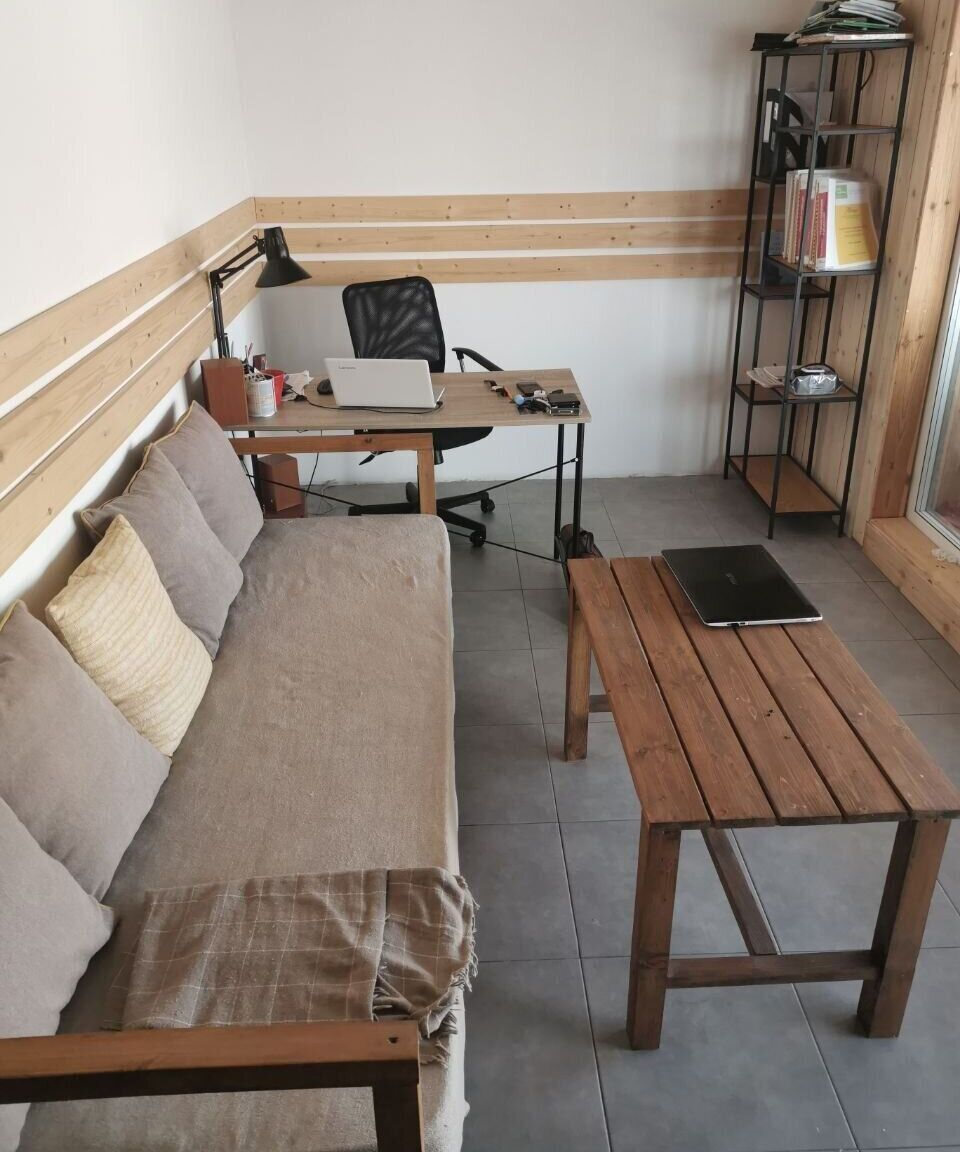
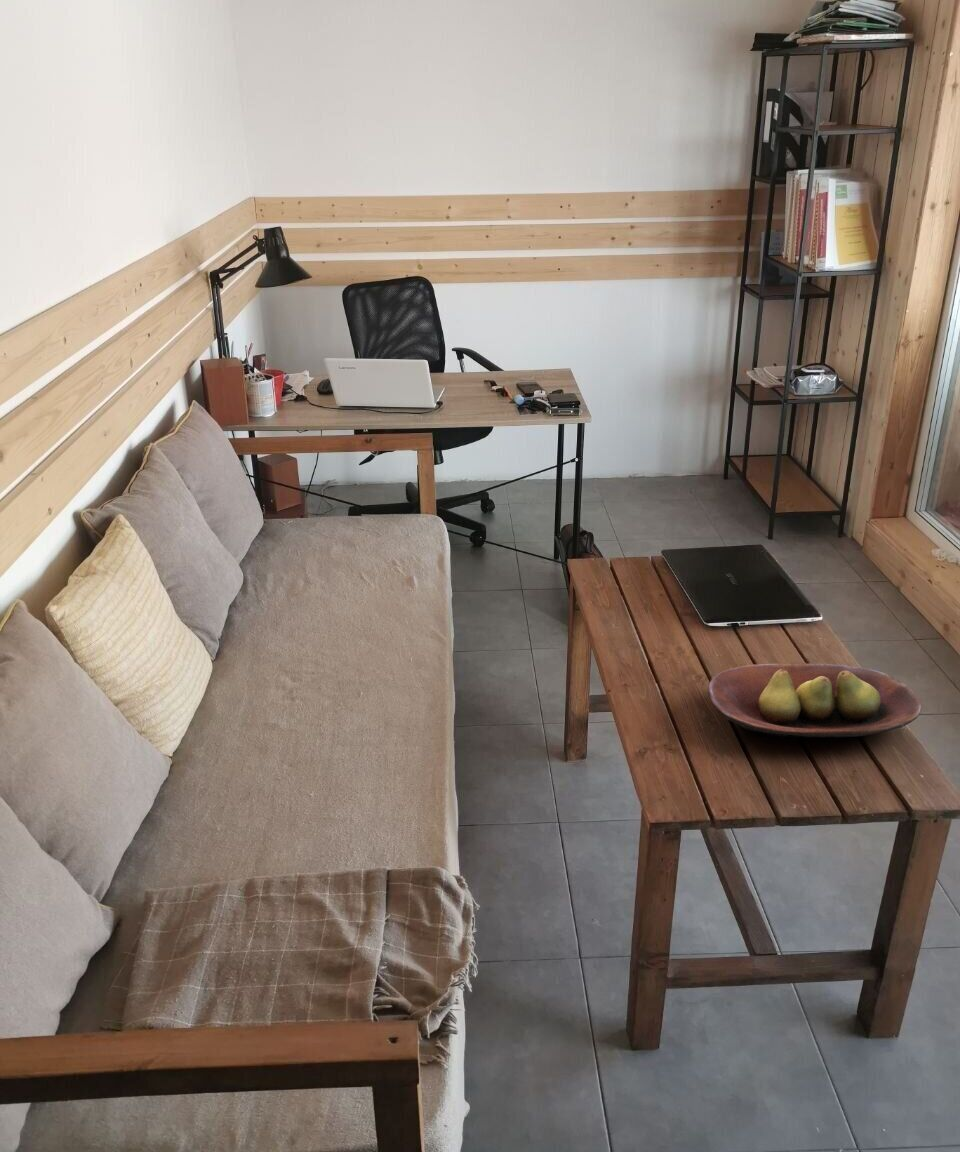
+ fruit bowl [707,662,922,739]
